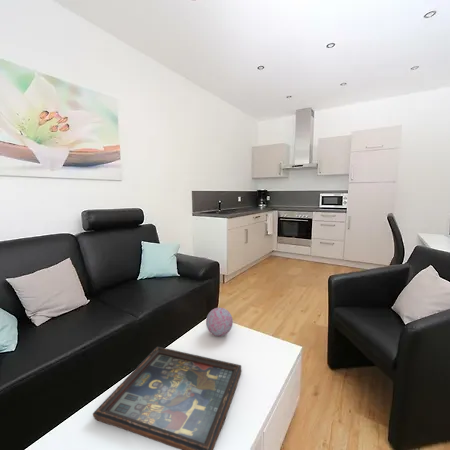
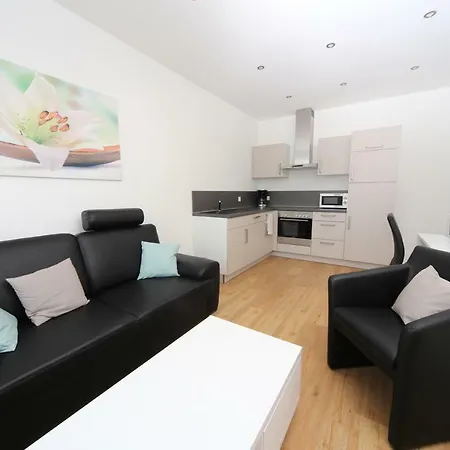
- decorative tray [92,346,242,450]
- decorative orb [205,307,234,337]
